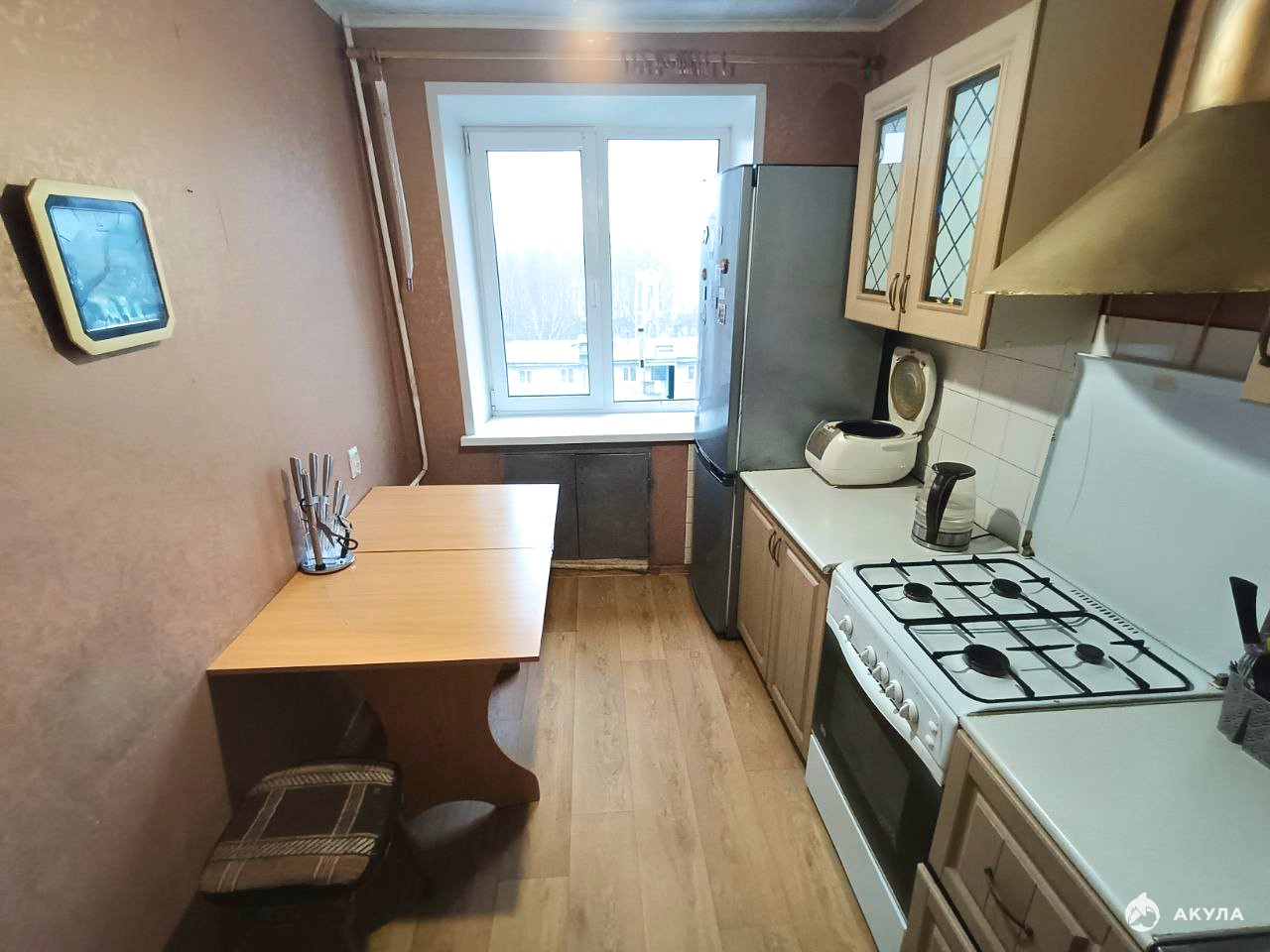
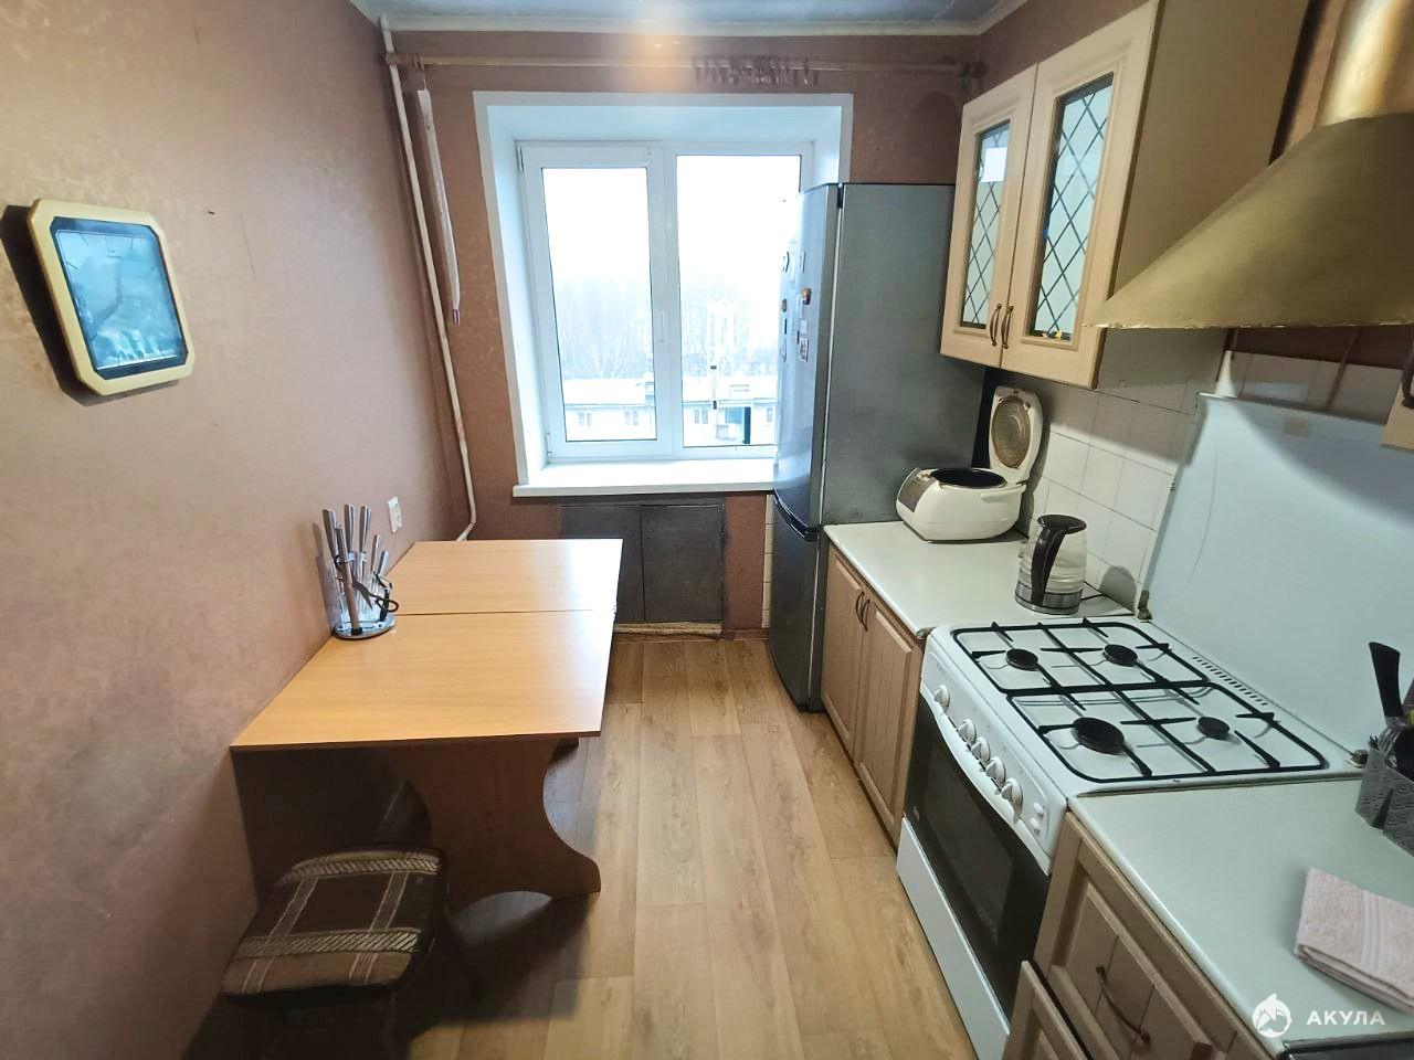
+ washcloth [1293,866,1414,1017]
